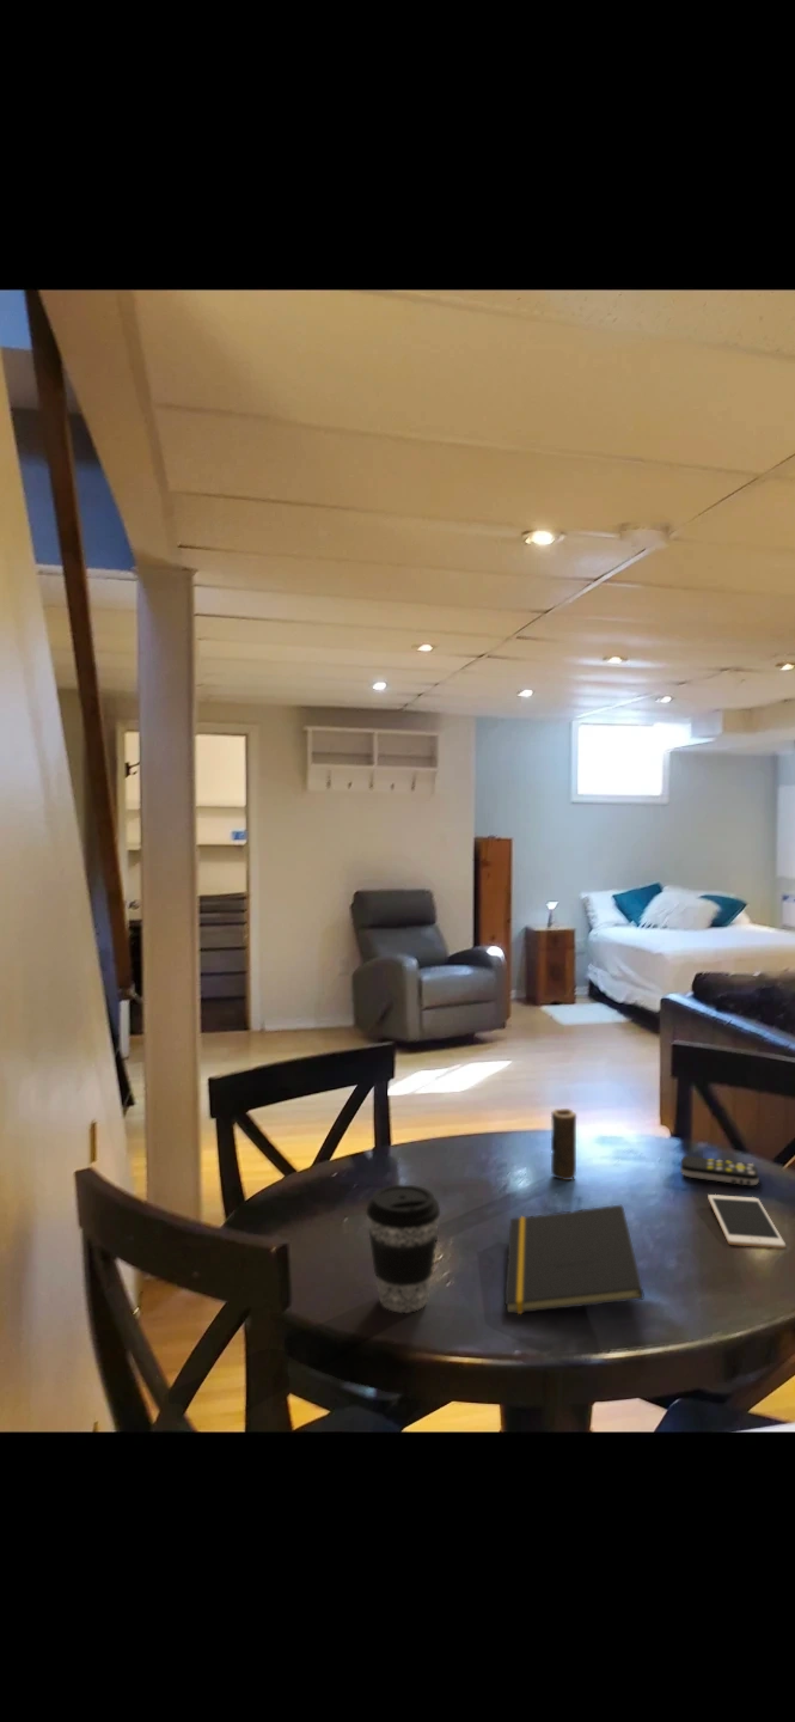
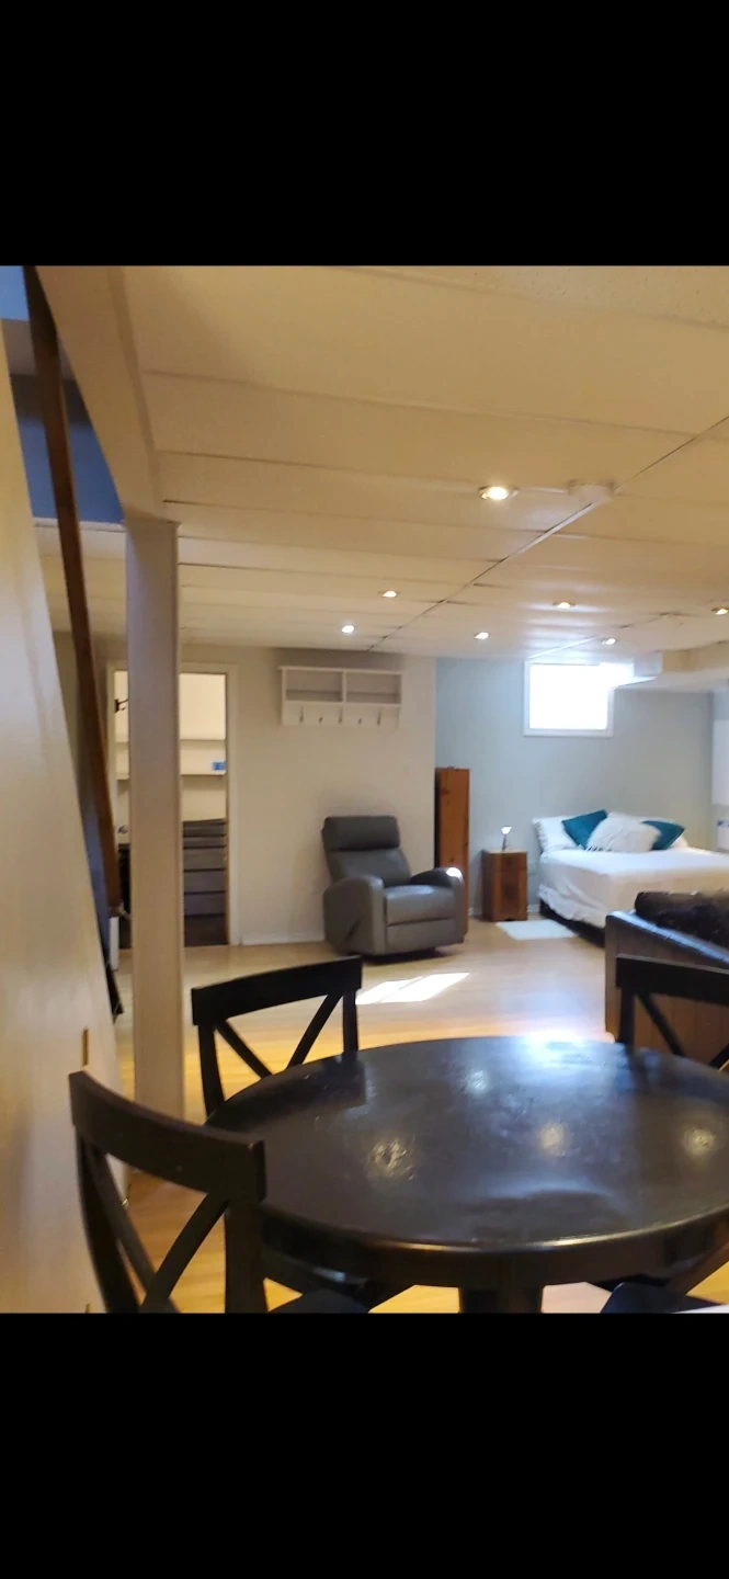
- cell phone [707,1193,787,1248]
- candle [550,1107,577,1181]
- coffee cup [366,1184,441,1314]
- remote control [679,1155,760,1186]
- notepad [503,1204,646,1315]
